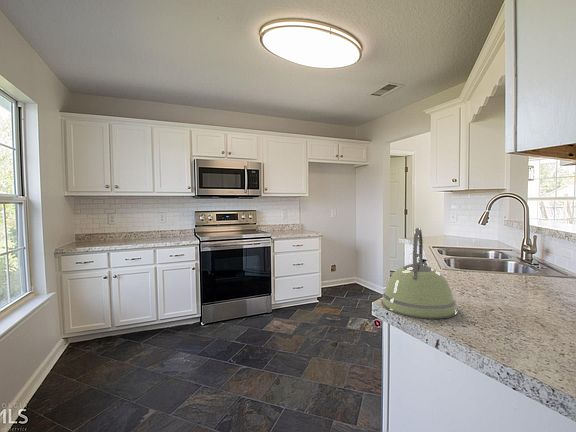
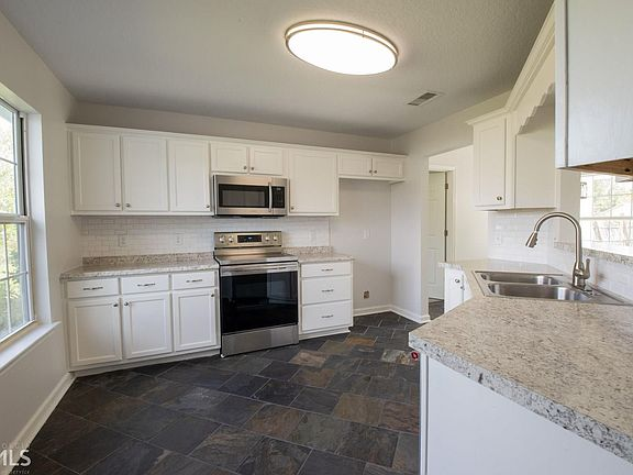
- kettle [381,227,459,320]
